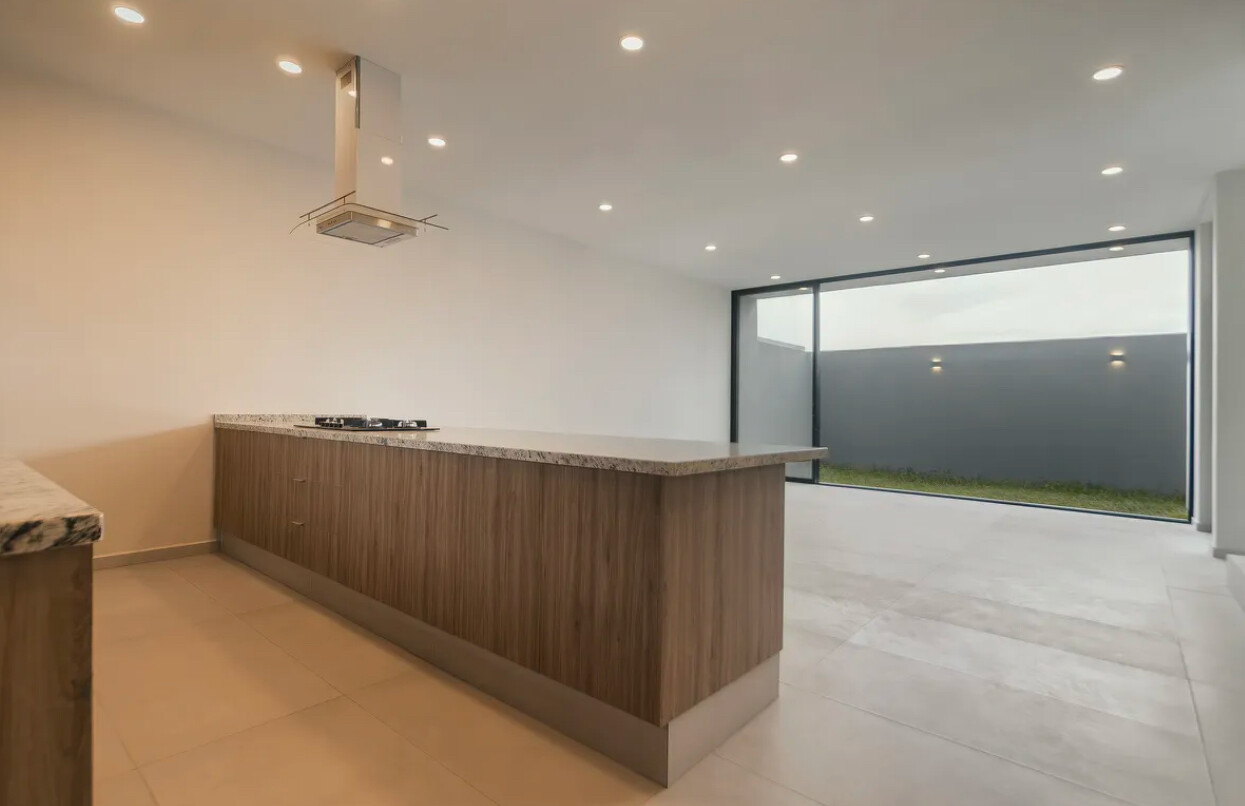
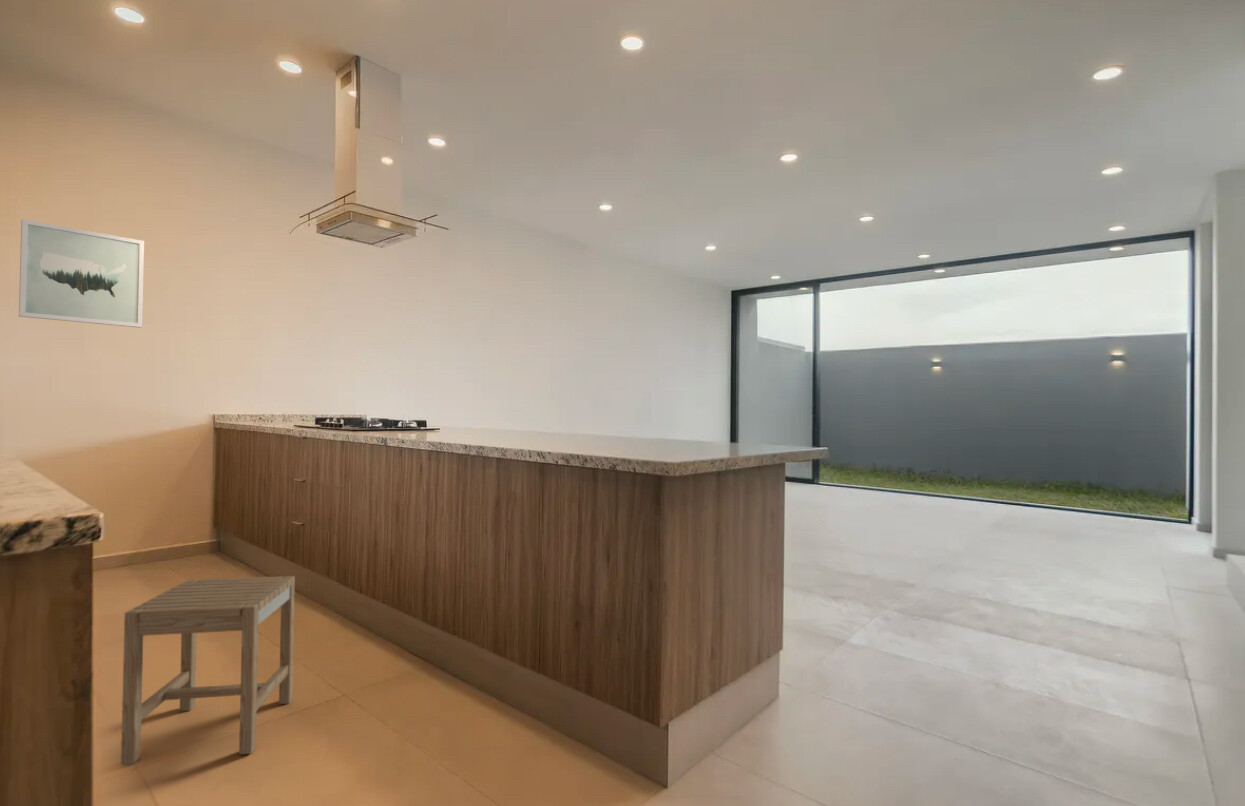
+ wall art [18,218,145,329]
+ stool [120,575,296,766]
